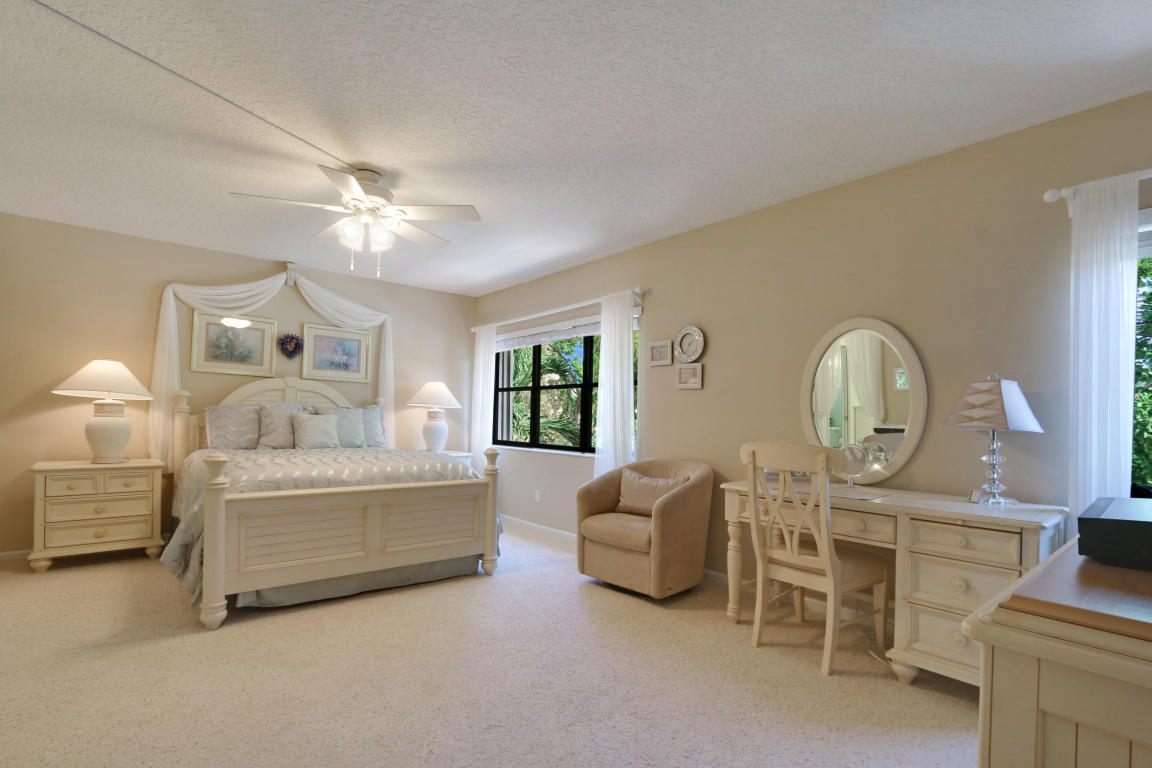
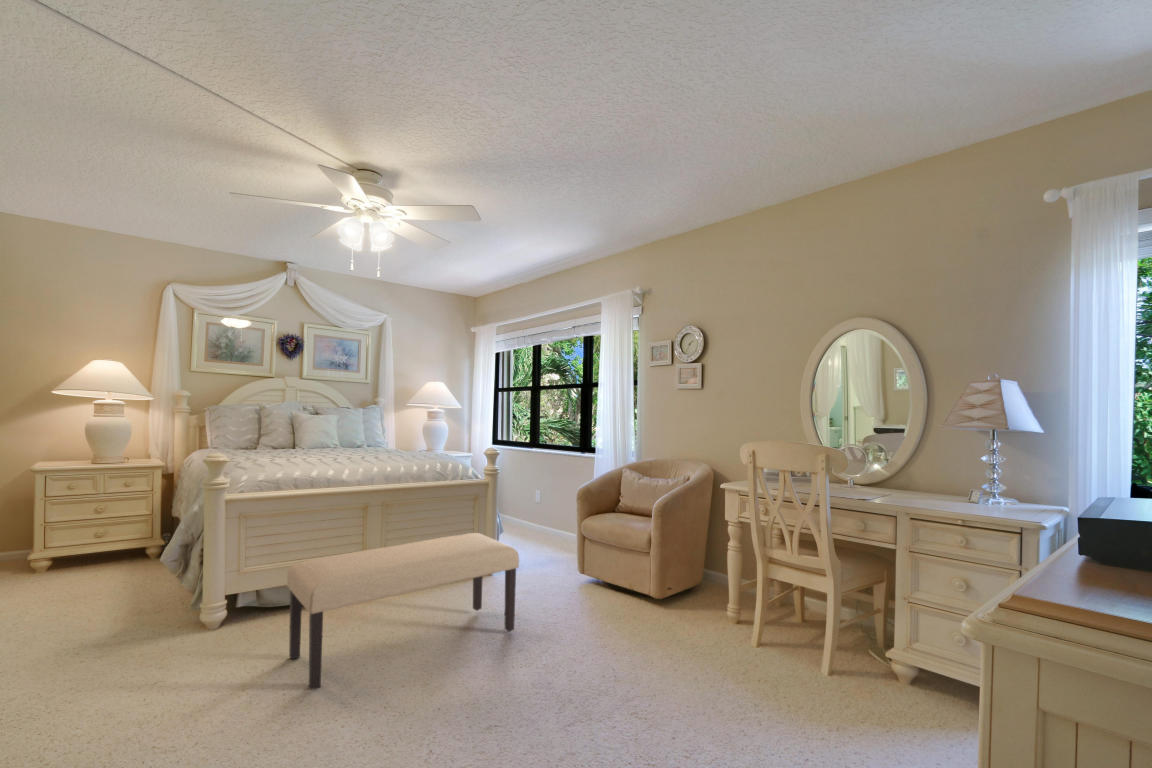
+ bench [286,532,520,691]
